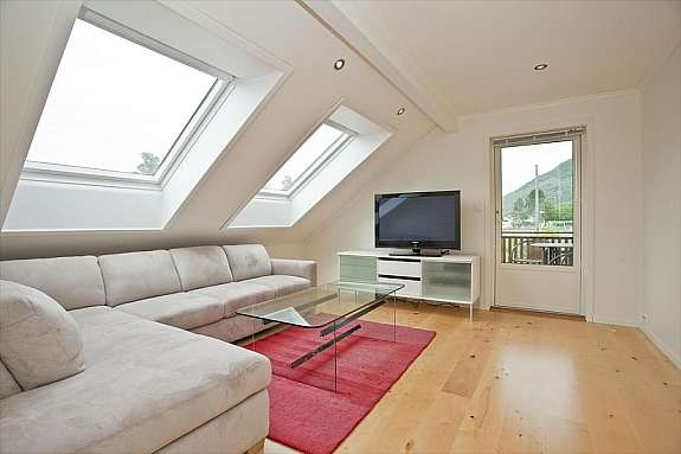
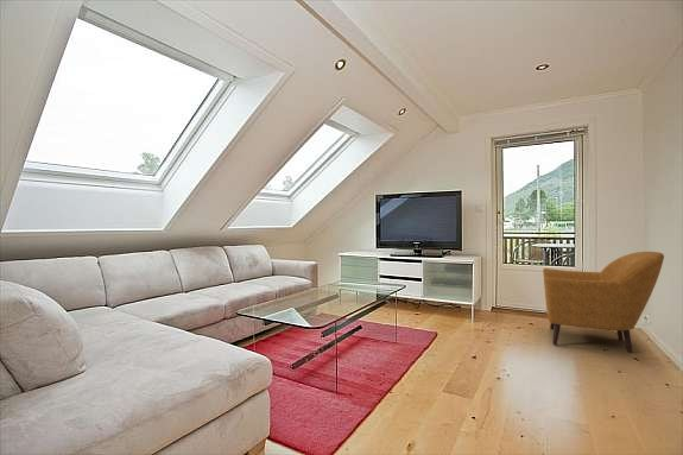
+ armchair [542,251,665,353]
